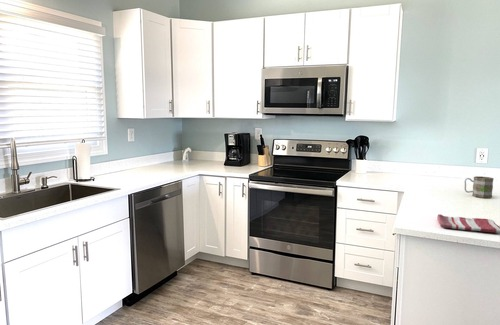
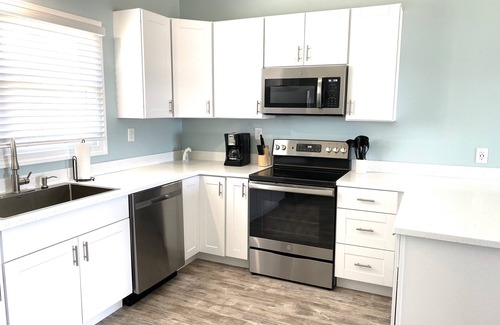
- dish towel [436,213,500,234]
- mug [463,175,495,199]
